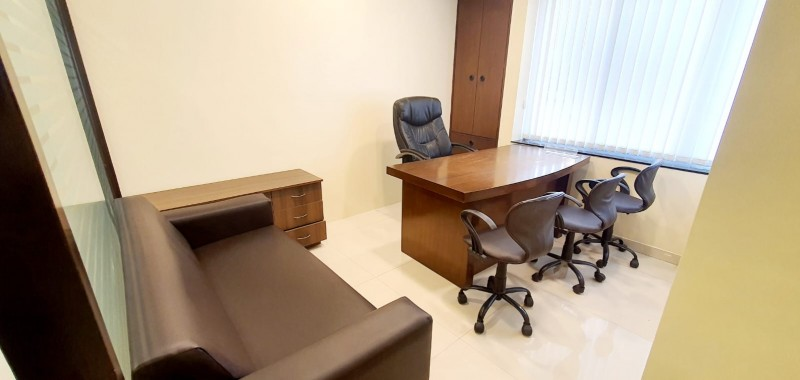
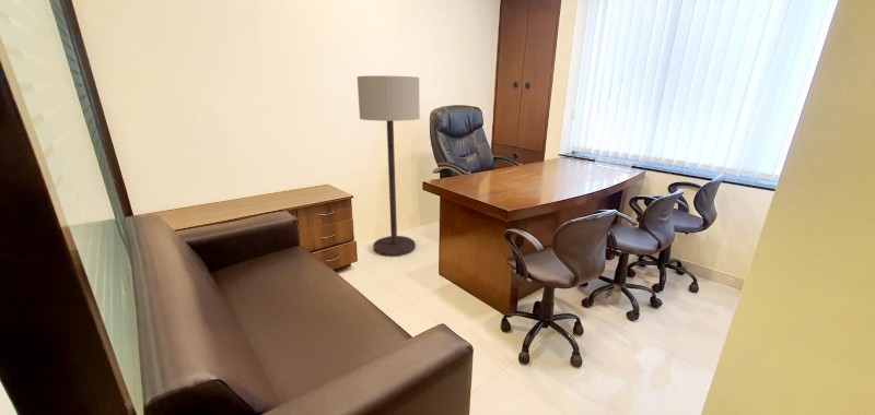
+ floor lamp [357,74,421,258]
